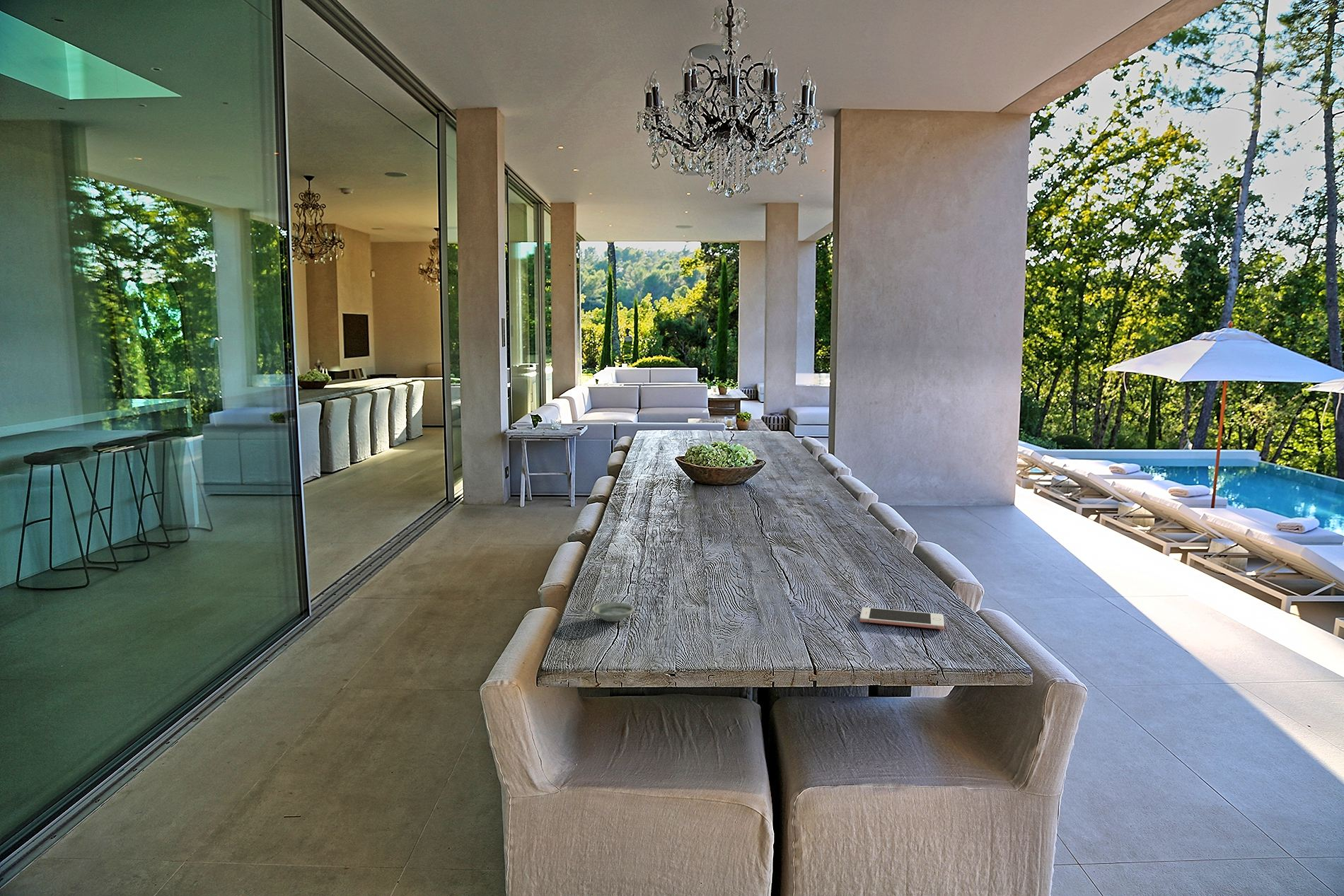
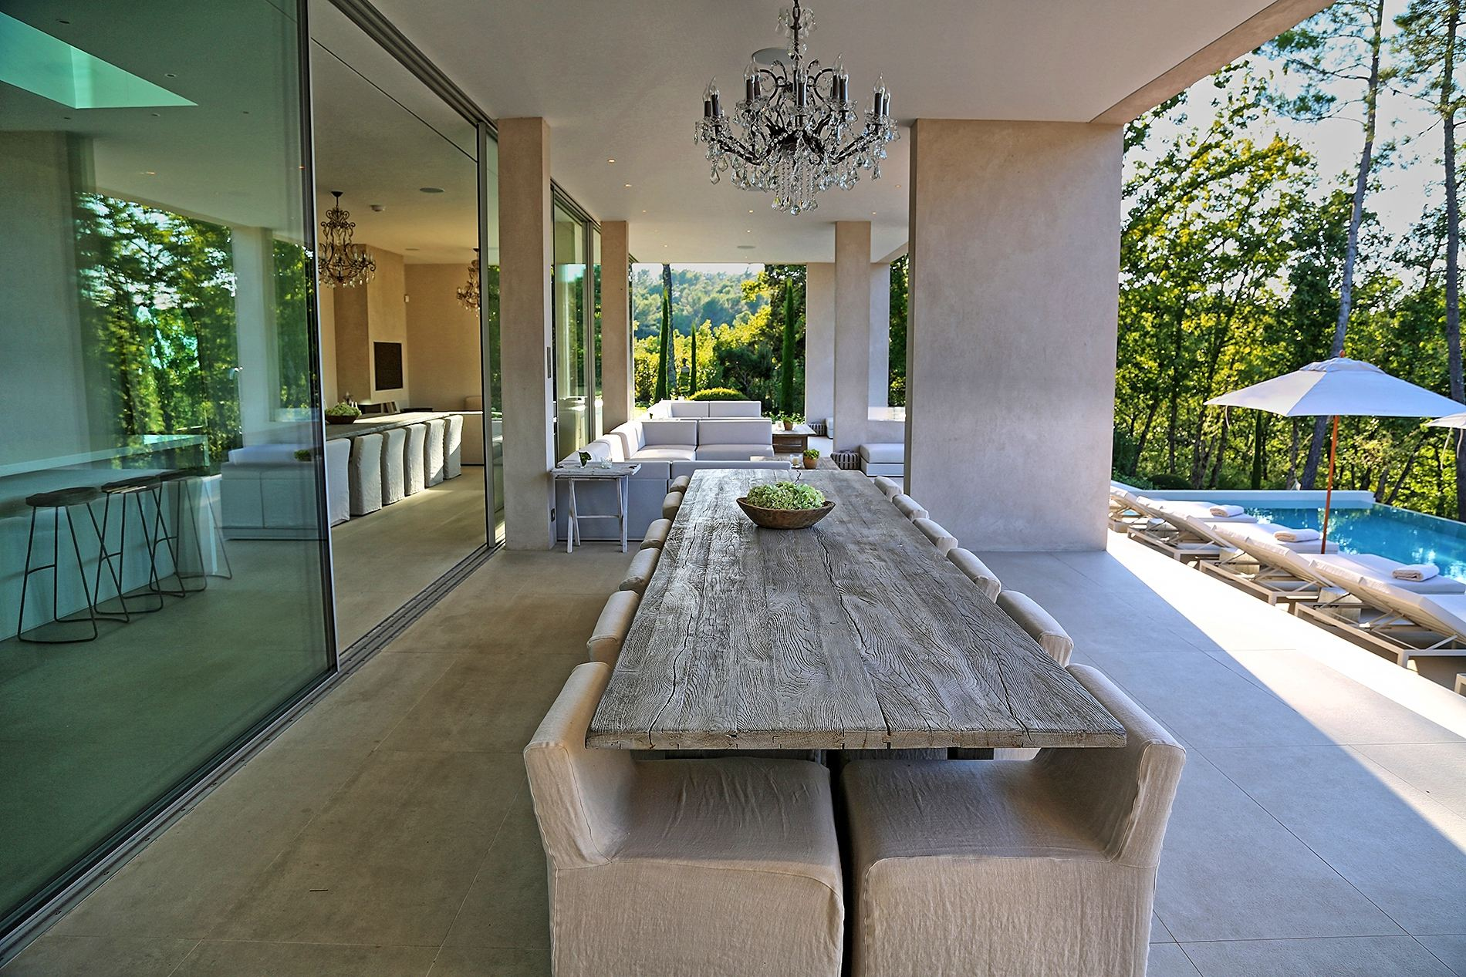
- cell phone [859,607,945,630]
- saucer [591,601,635,622]
